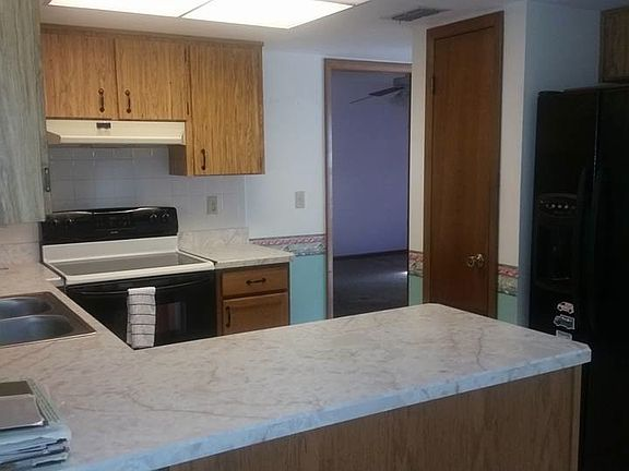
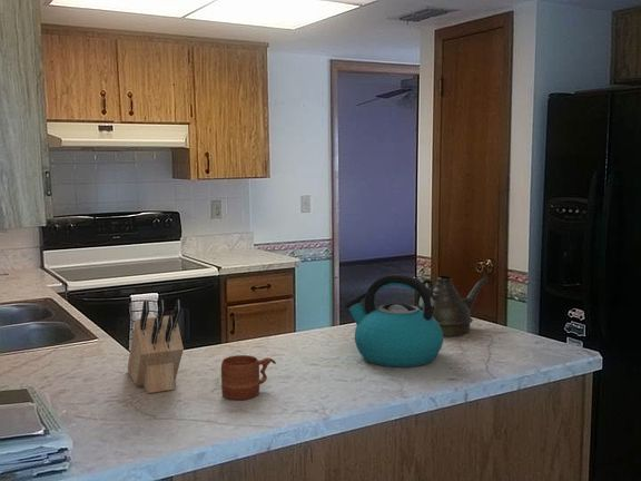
+ kettle [344,273,444,369]
+ mug [220,354,277,401]
+ knife block [127,298,185,394]
+ teapot [413,275,490,337]
